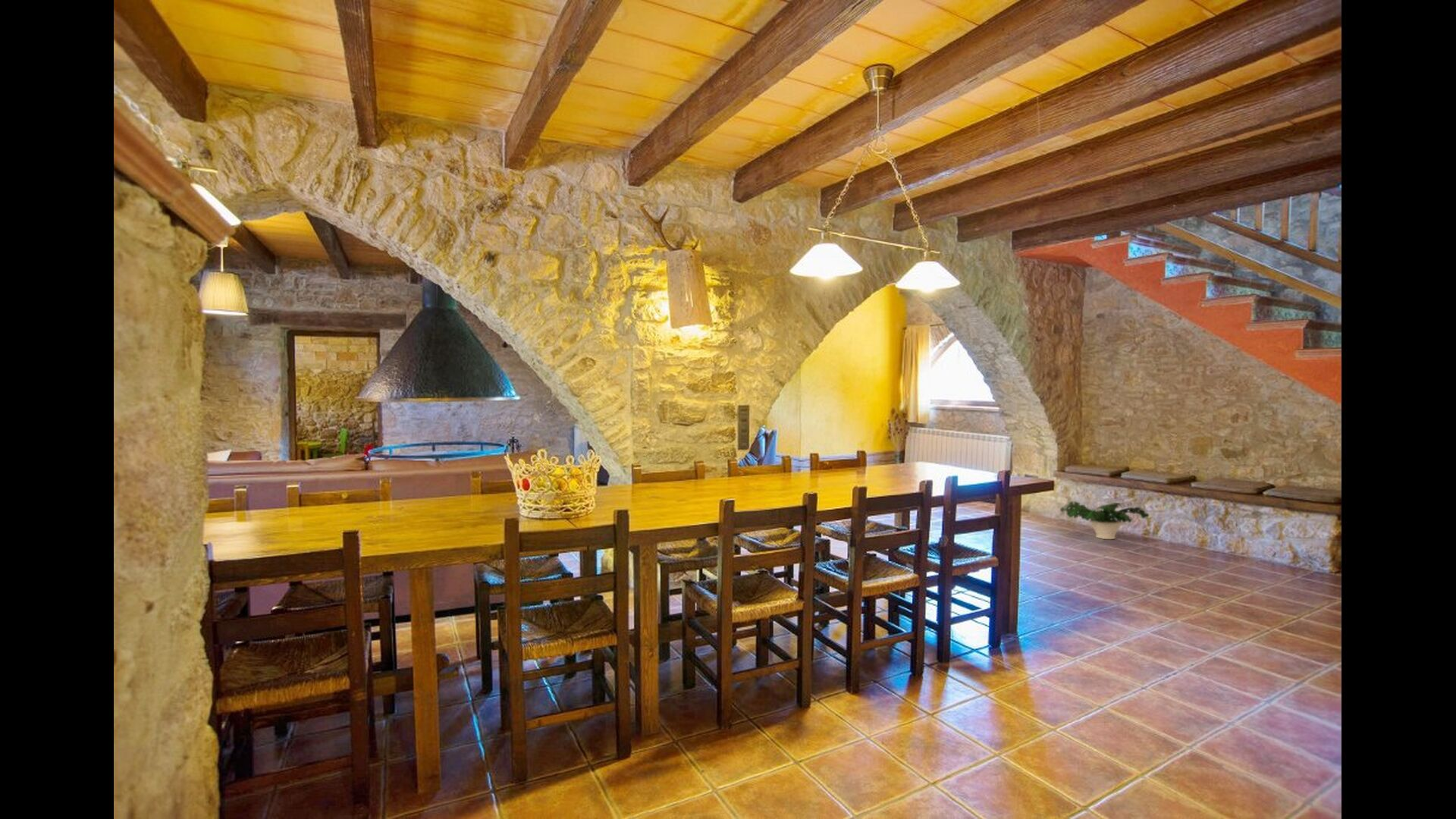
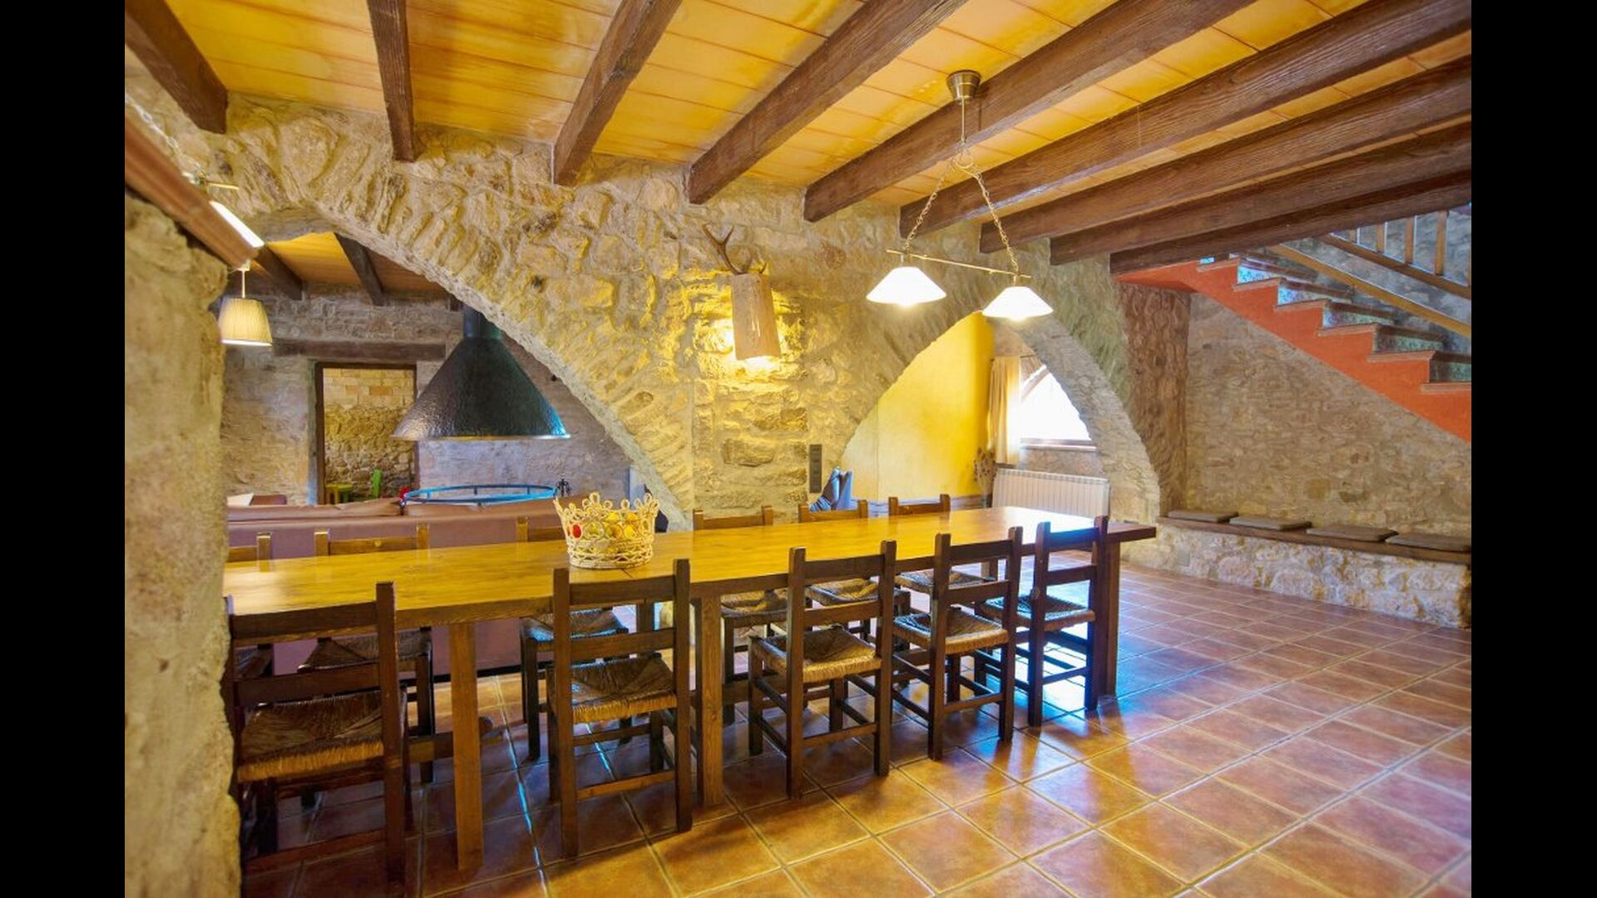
- potted plant [1059,500,1150,540]
